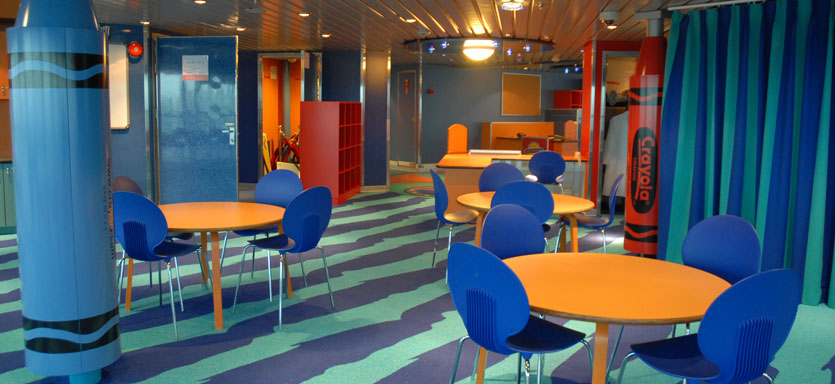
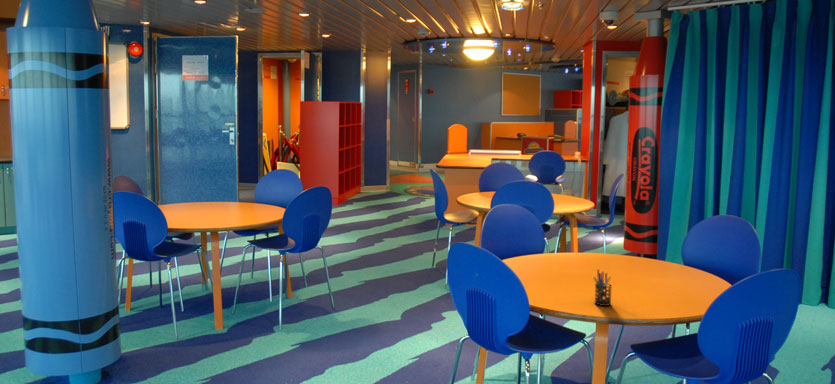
+ pen holder [592,268,613,307]
